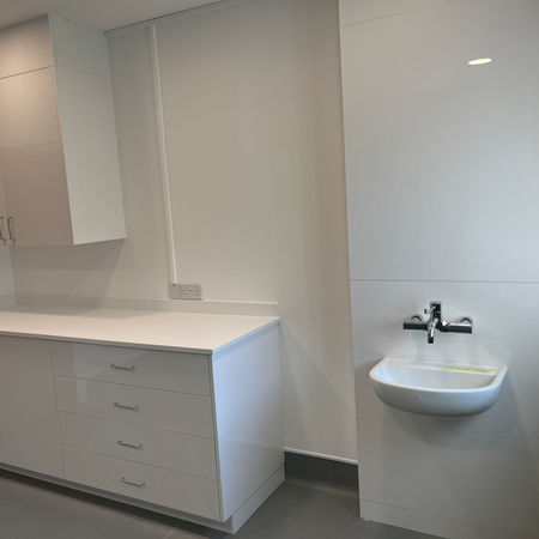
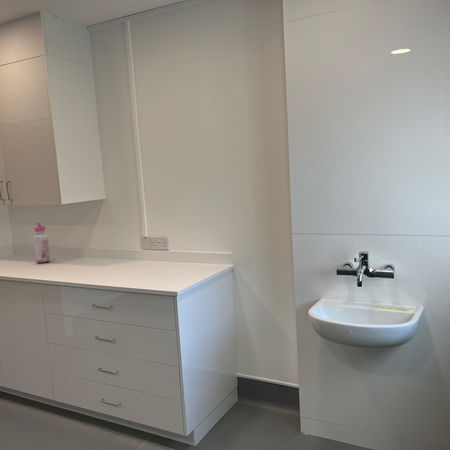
+ glue bottle [32,221,51,264]
